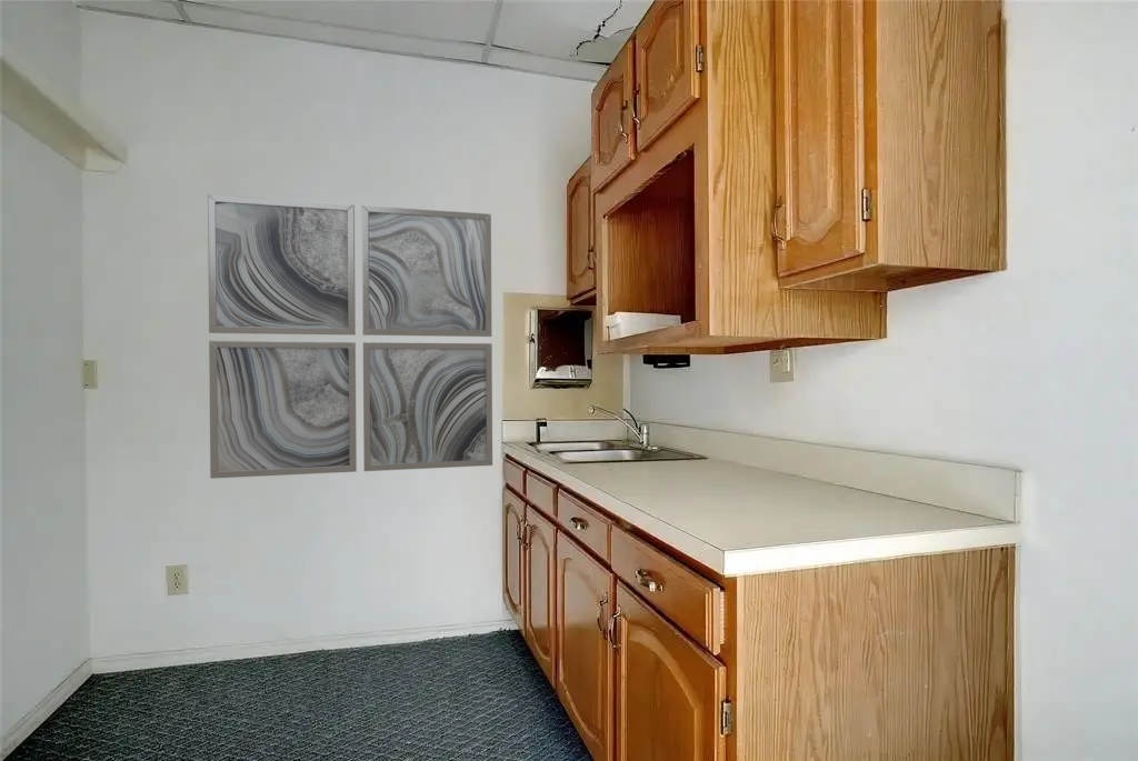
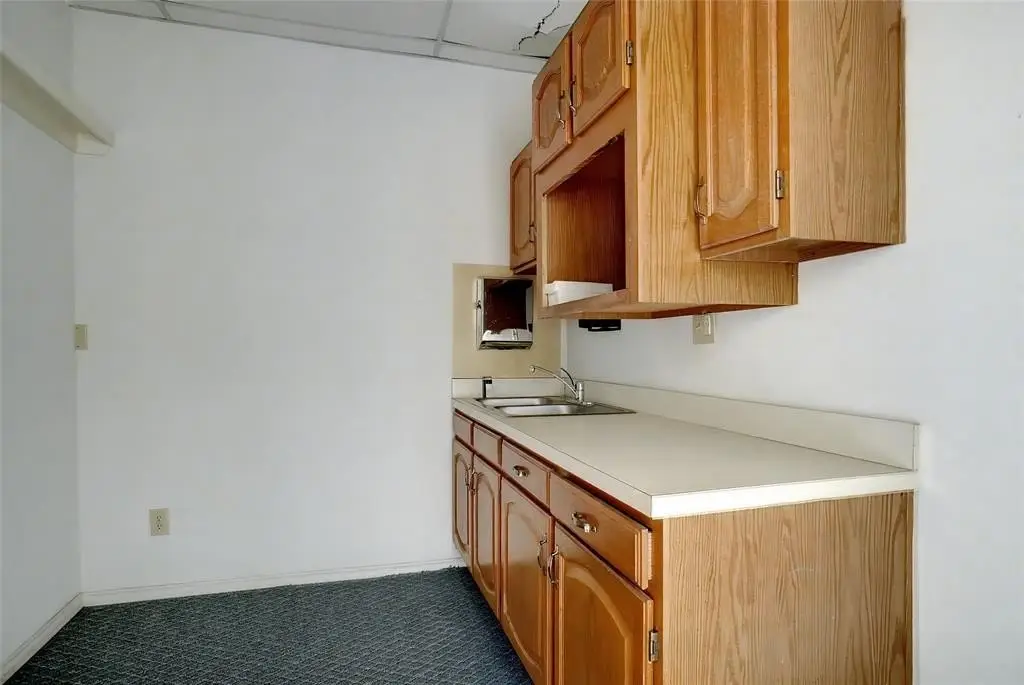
- wall art [207,193,493,480]
